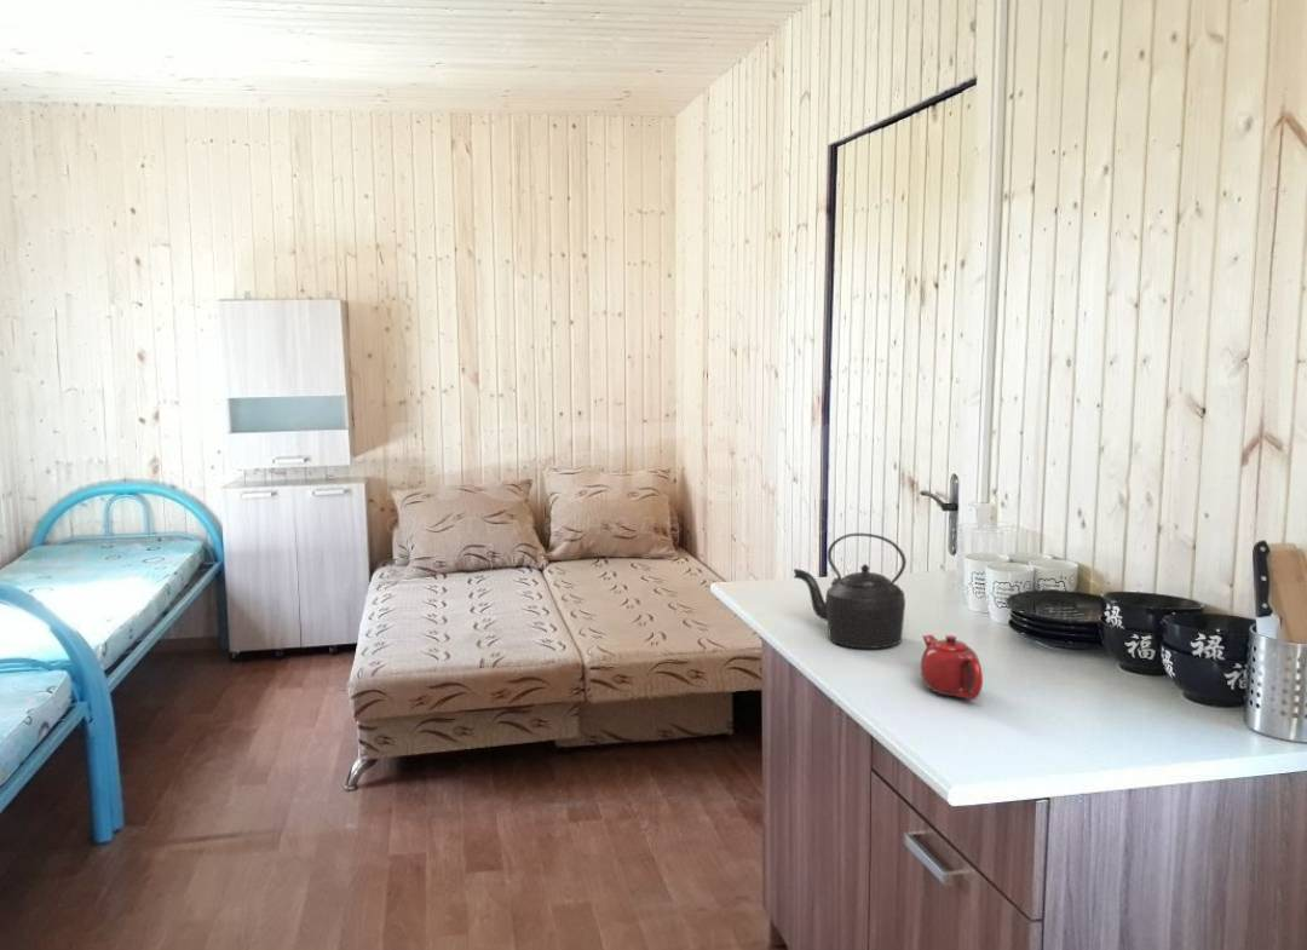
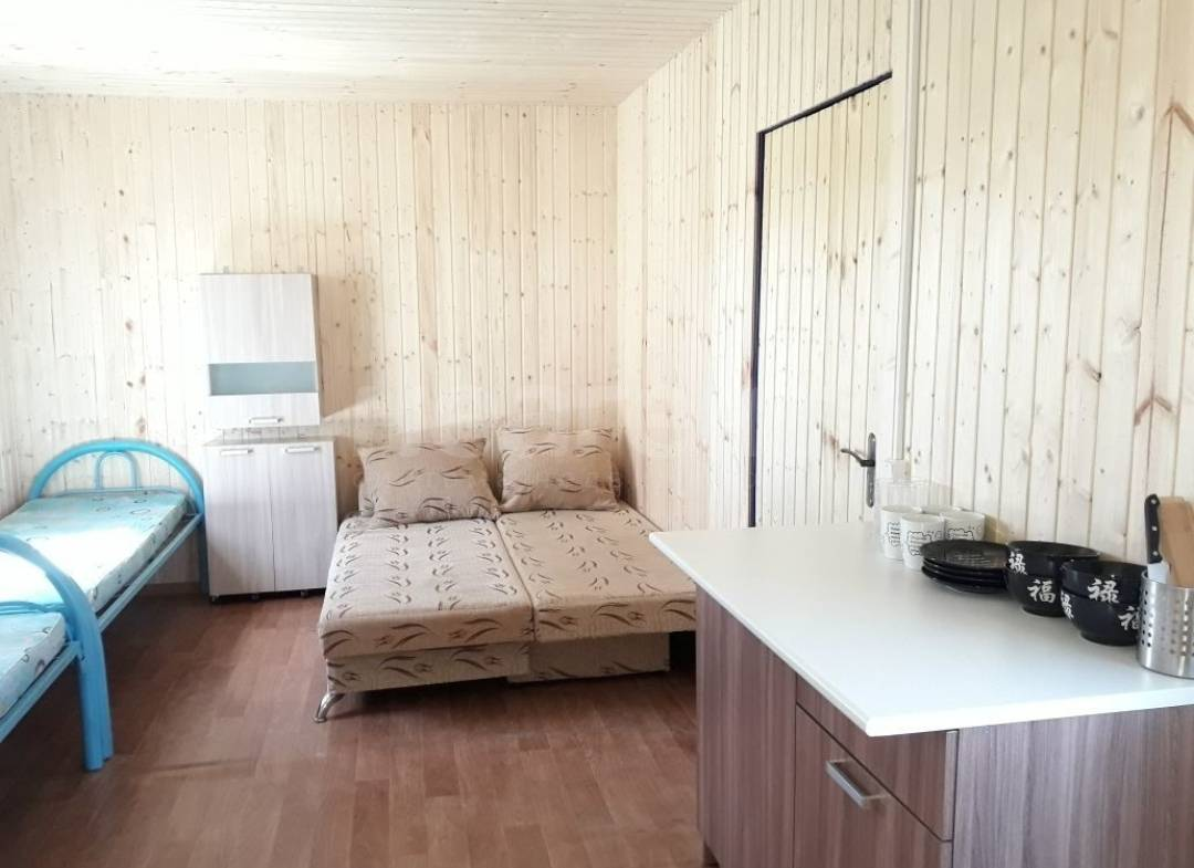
- teapot [920,634,984,701]
- kettle [793,532,908,650]
